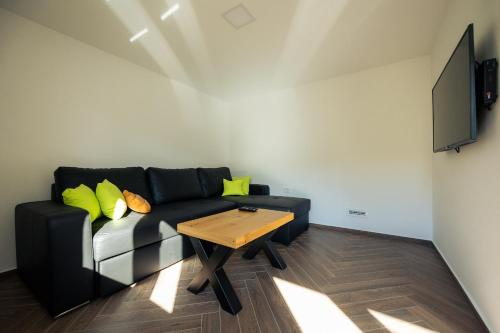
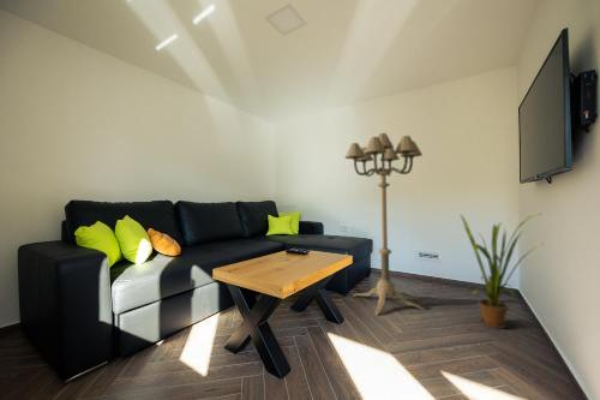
+ house plant [460,213,544,330]
+ floor lamp [343,132,425,317]
